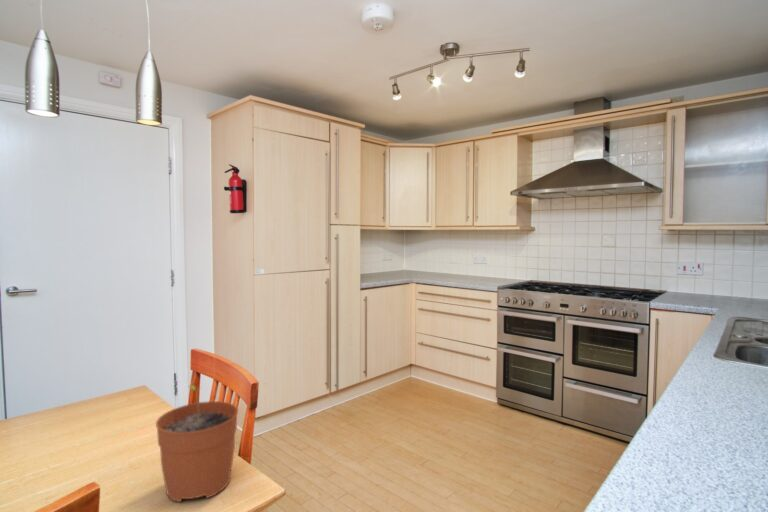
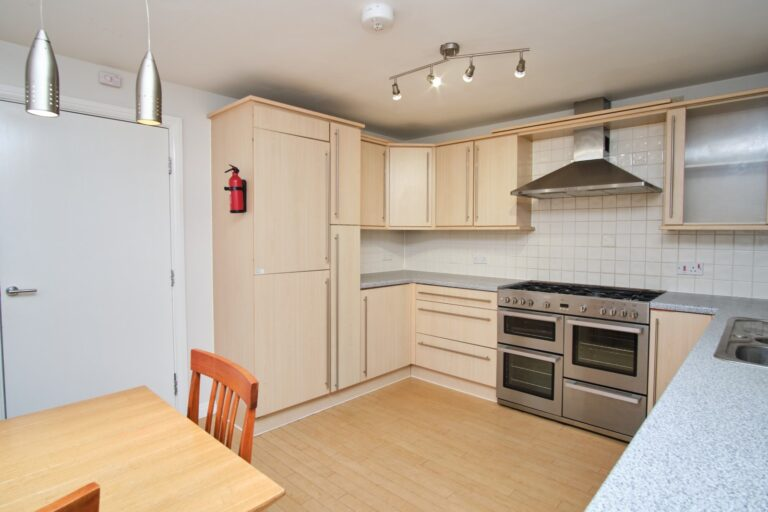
- plant pot [155,384,239,503]
